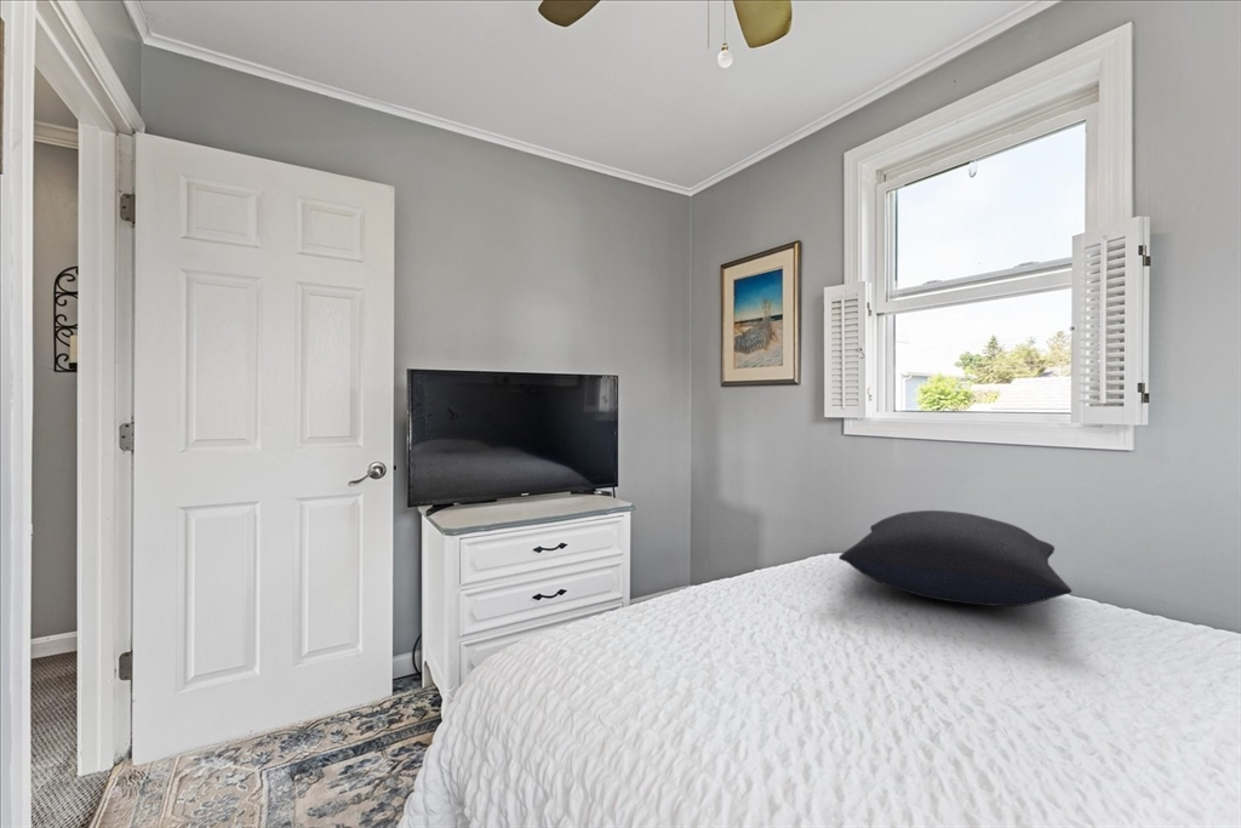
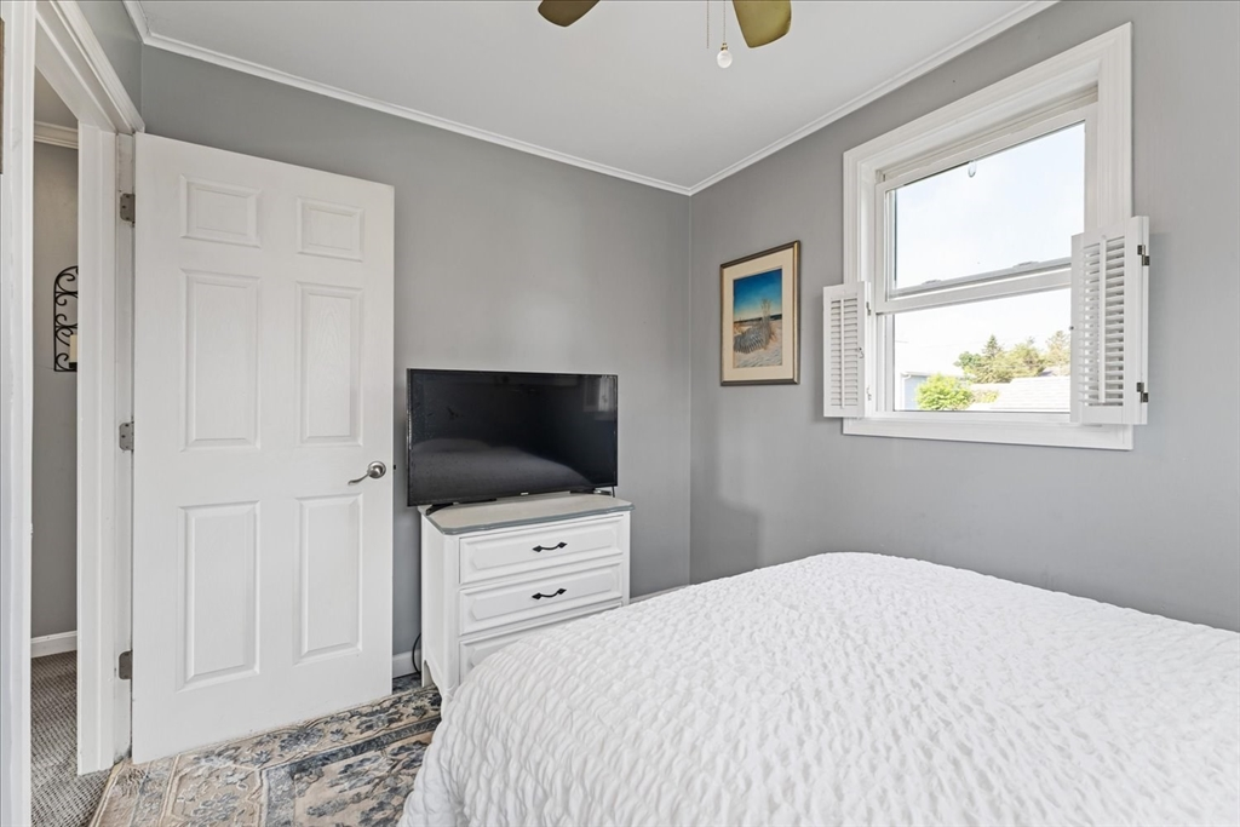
- pillow [837,509,1073,607]
